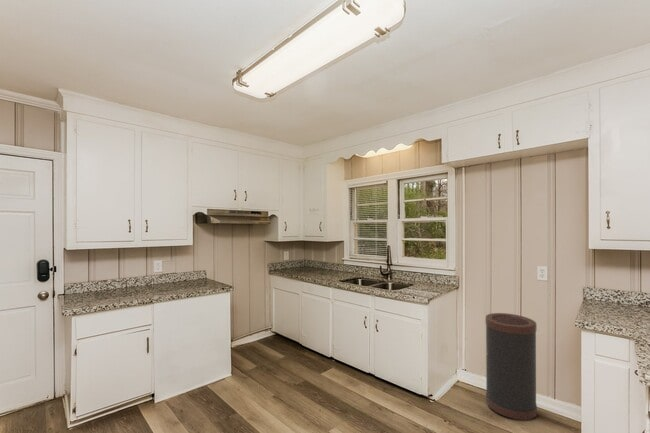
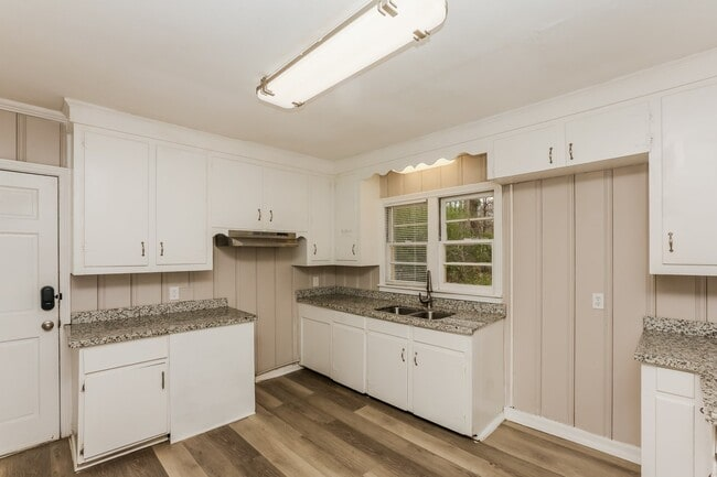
- trash can [485,312,538,421]
